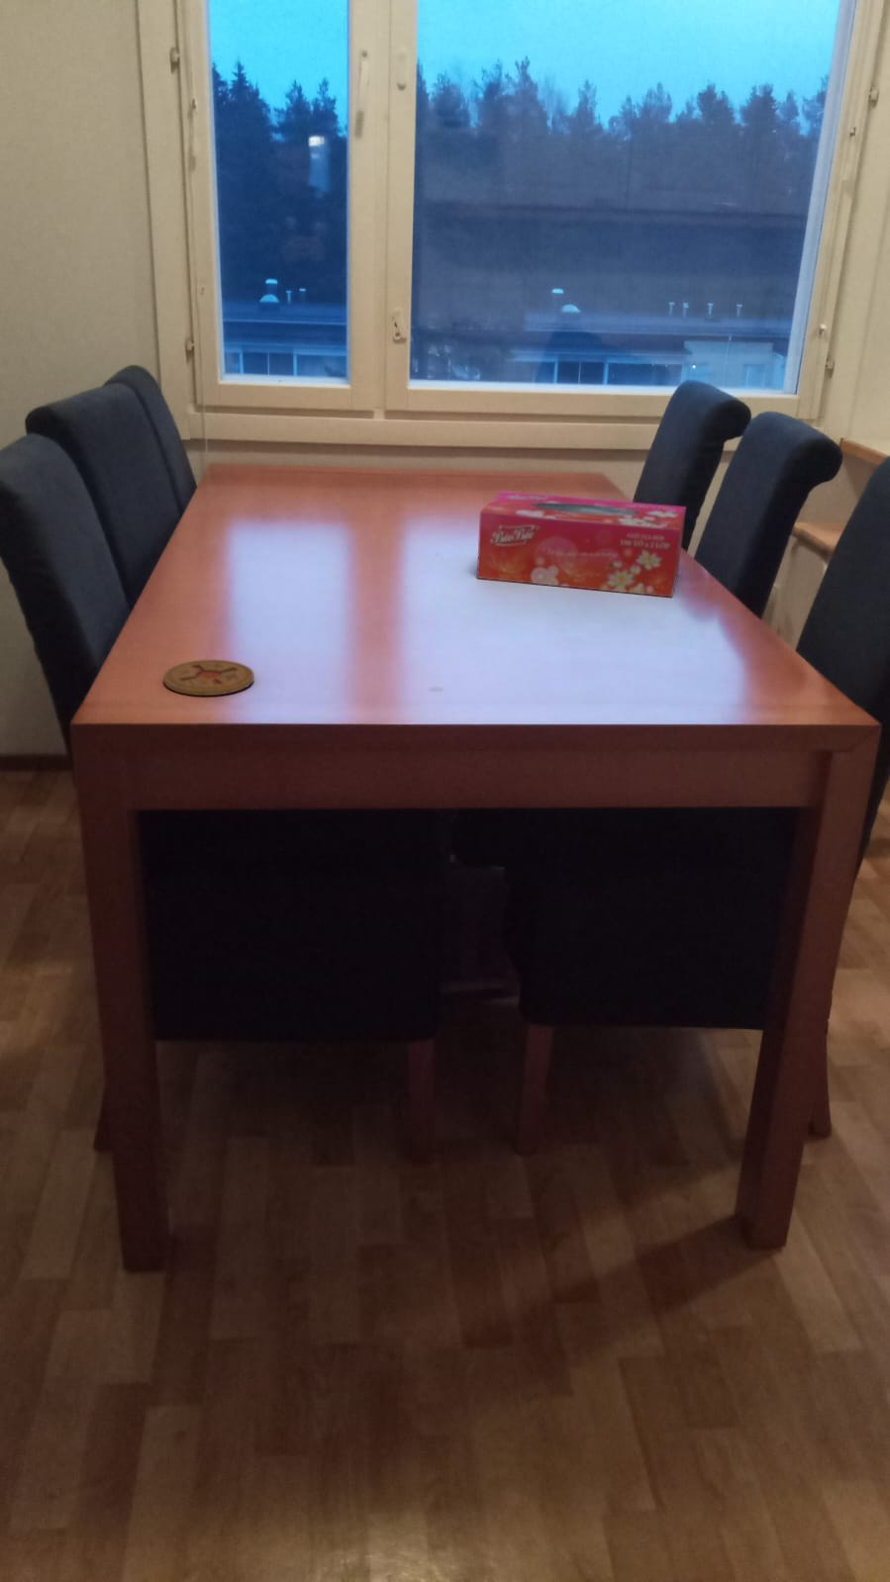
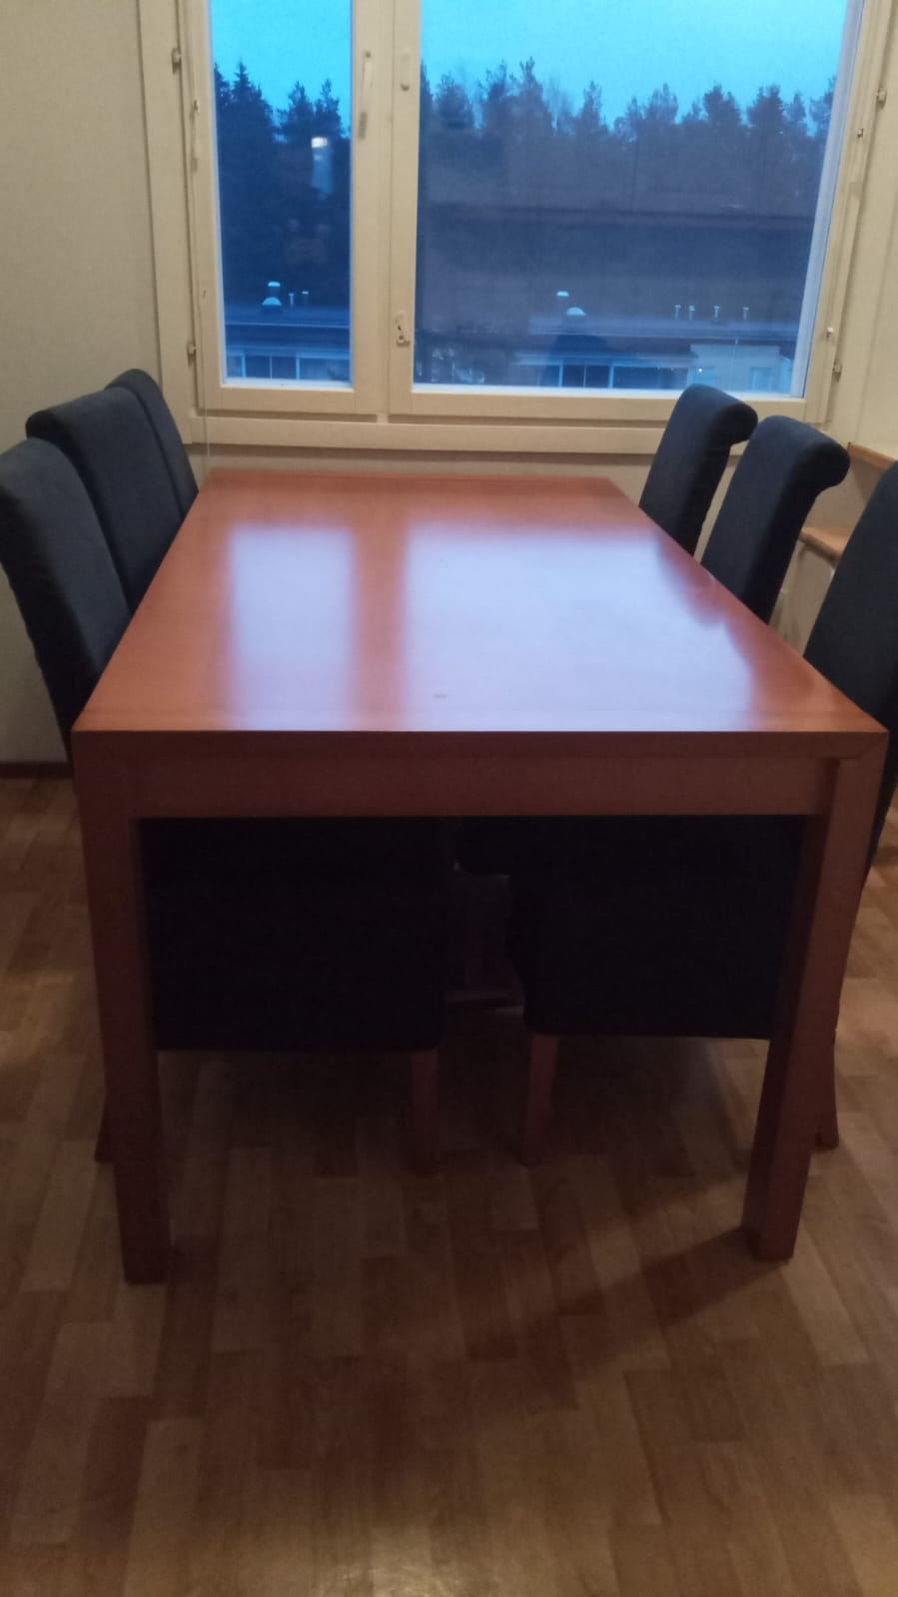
- coaster [162,658,255,696]
- tissue box [476,491,687,599]
